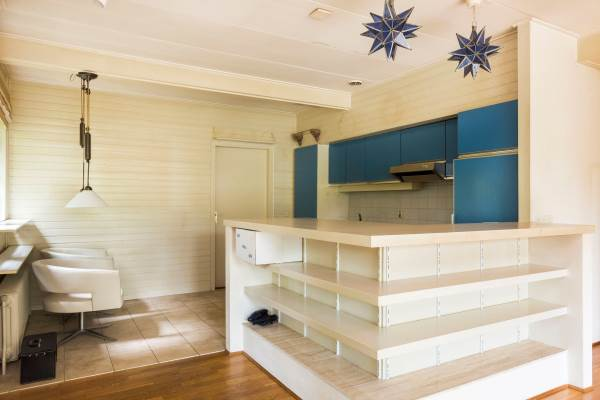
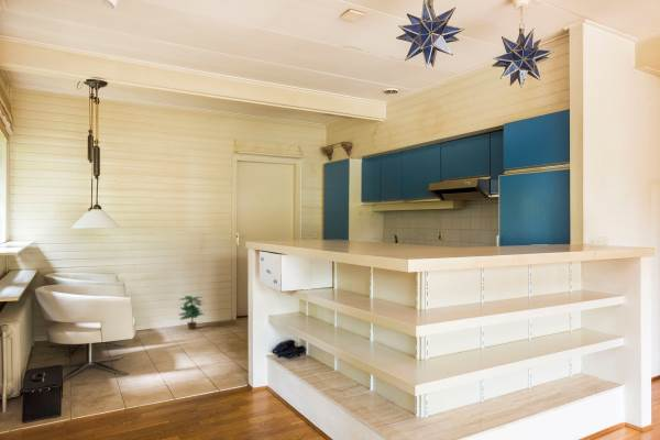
+ potted plant [177,295,206,330]
